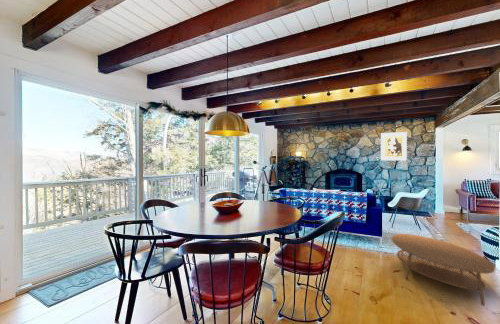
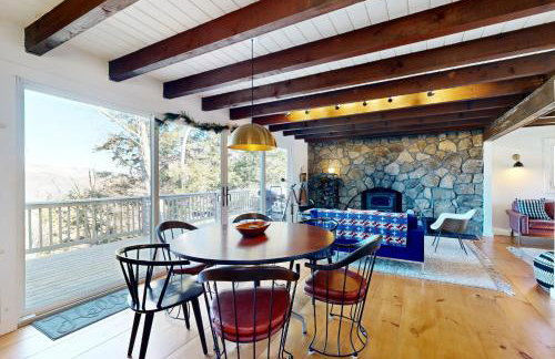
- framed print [380,131,408,161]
- coffee table [391,233,495,307]
